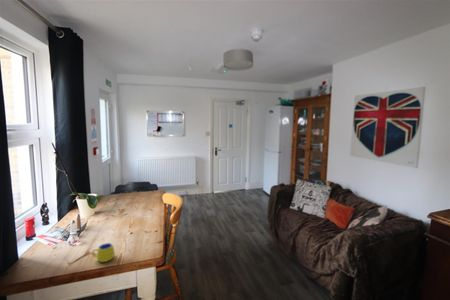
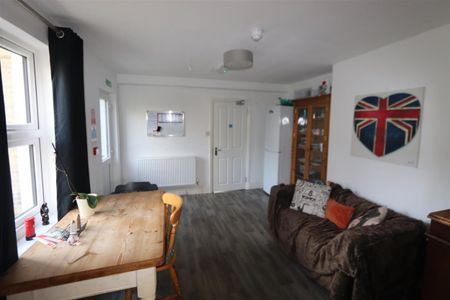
- mug [92,242,116,263]
